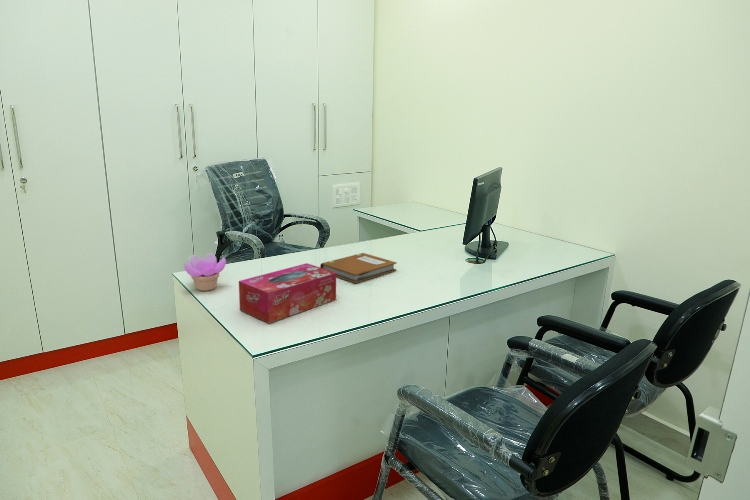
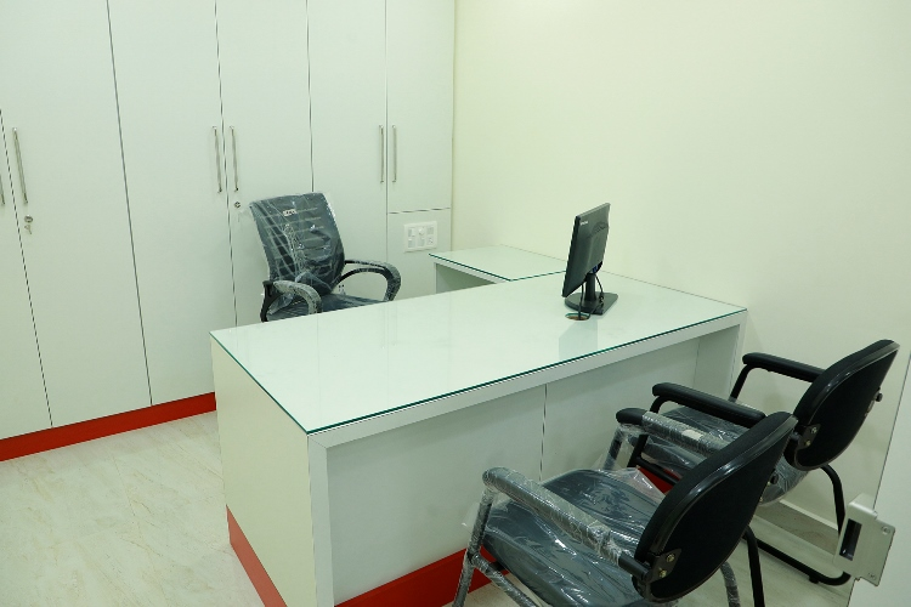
- succulent plant [183,252,227,292]
- tissue box [238,262,337,324]
- notebook [319,252,398,284]
